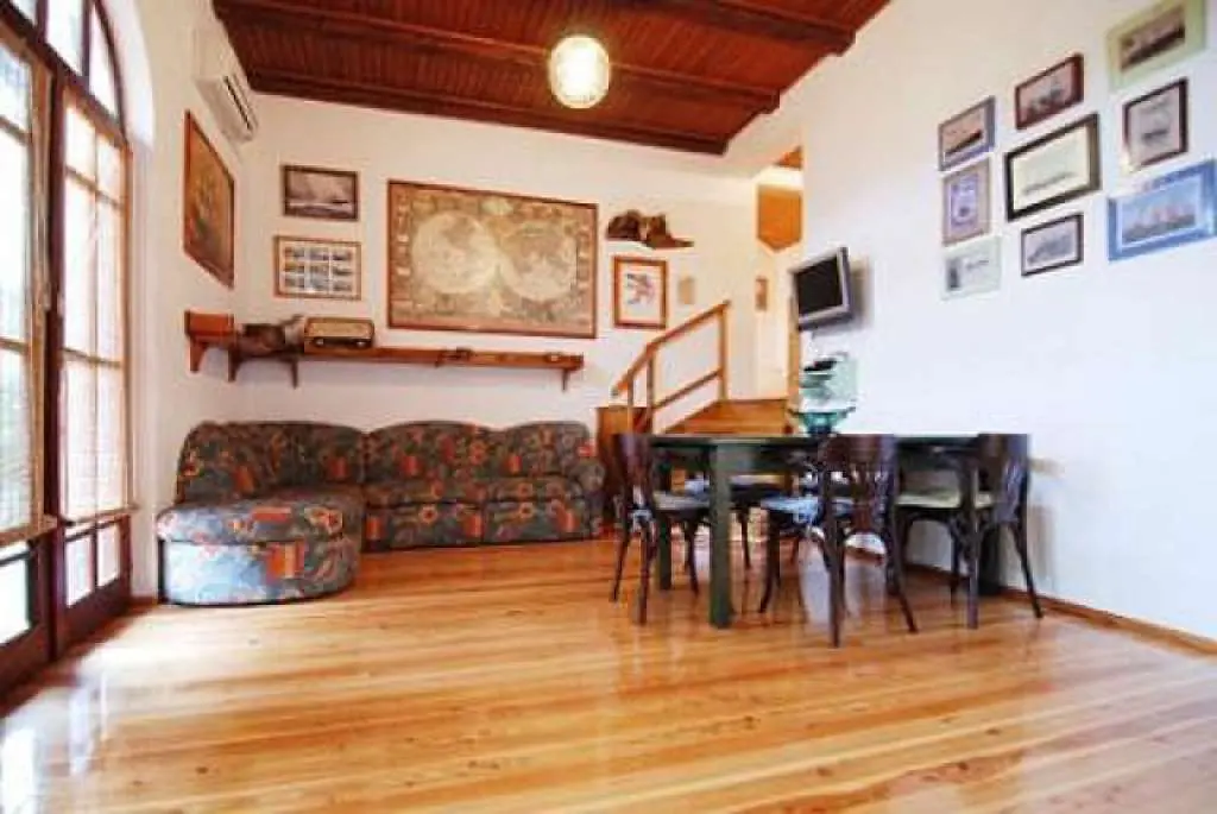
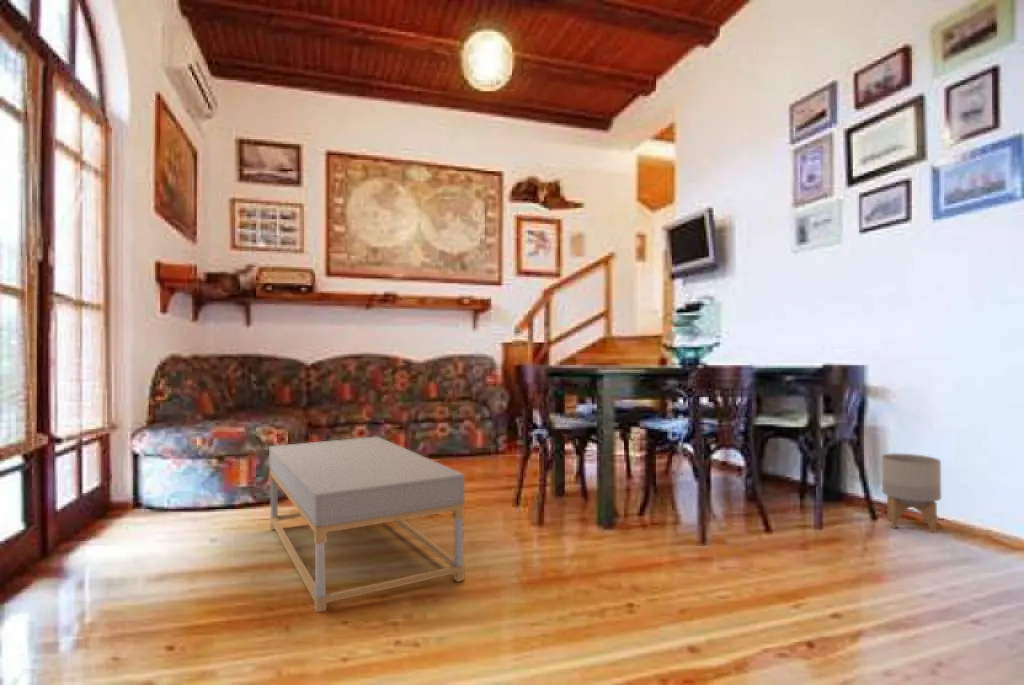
+ planter [880,452,942,534]
+ coffee table [268,435,466,613]
